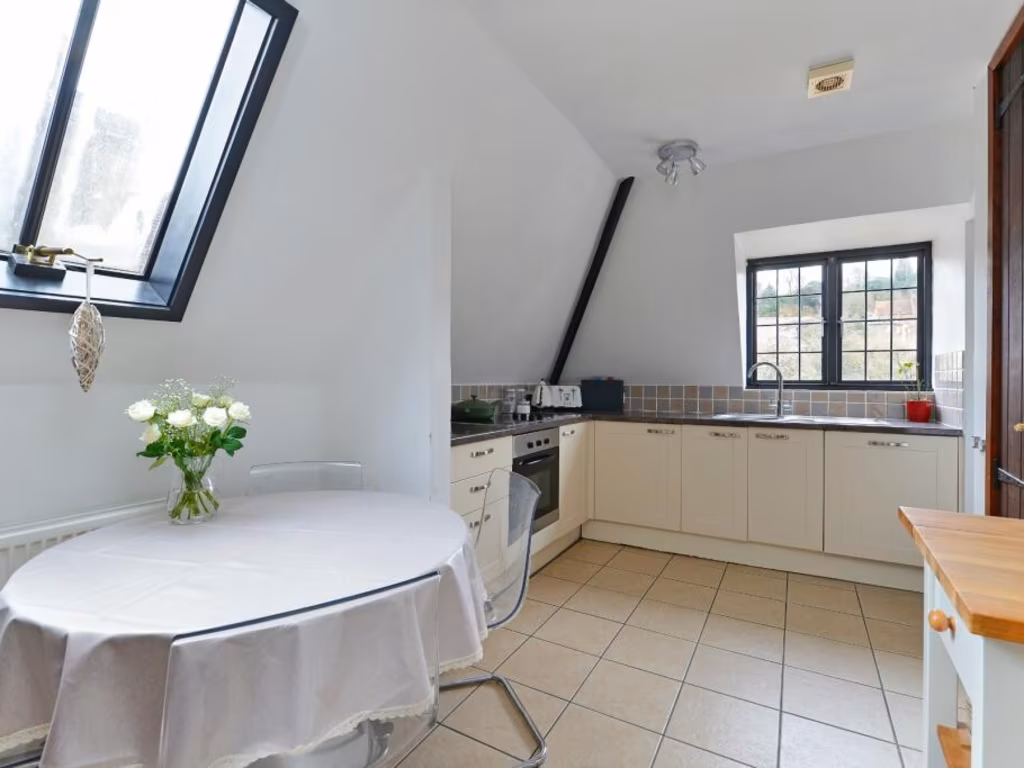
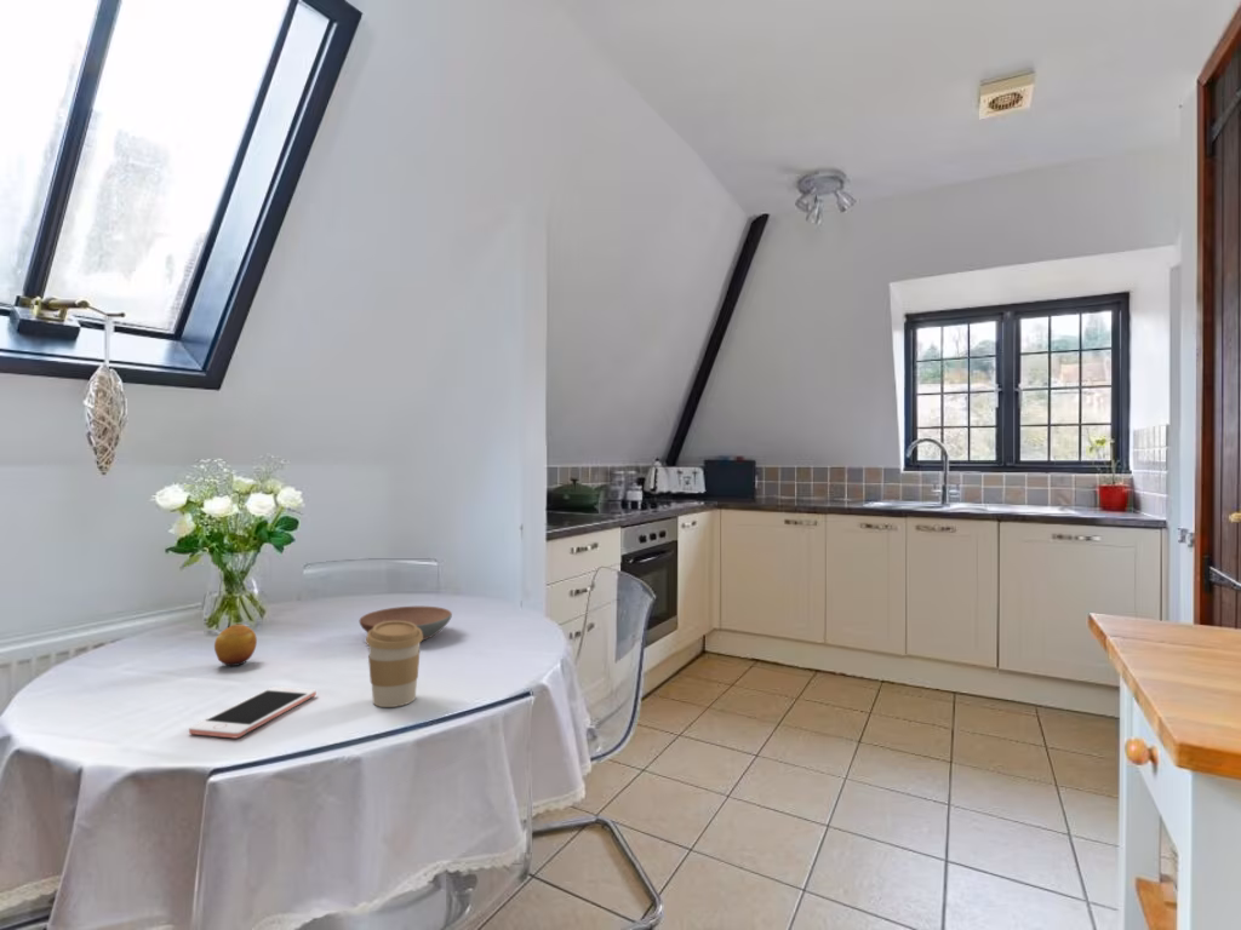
+ bowl [359,605,453,642]
+ cell phone [188,685,318,739]
+ fruit [213,624,258,667]
+ coffee cup [365,621,423,708]
